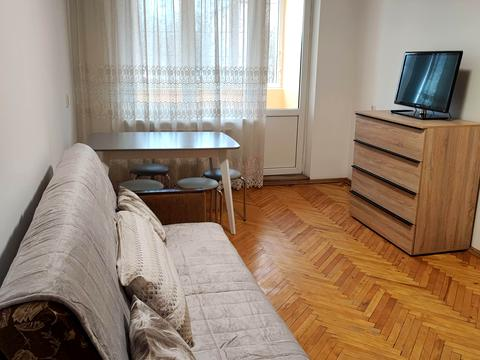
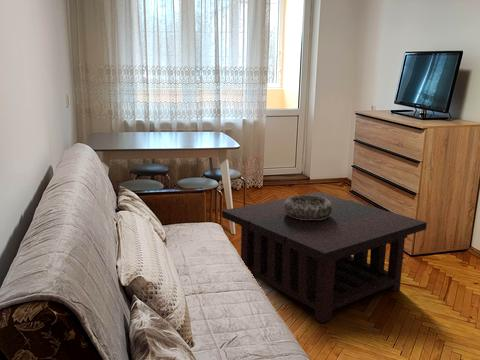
+ decorative bowl [284,194,333,220]
+ coffee table [221,191,428,324]
